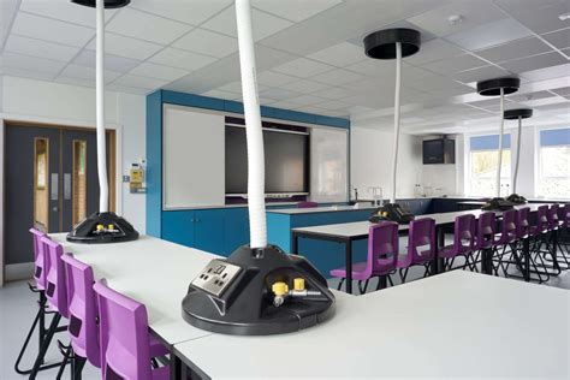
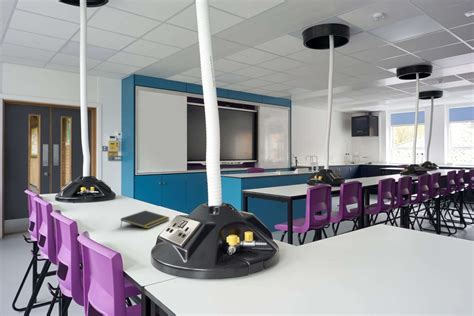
+ notepad [119,209,171,230]
